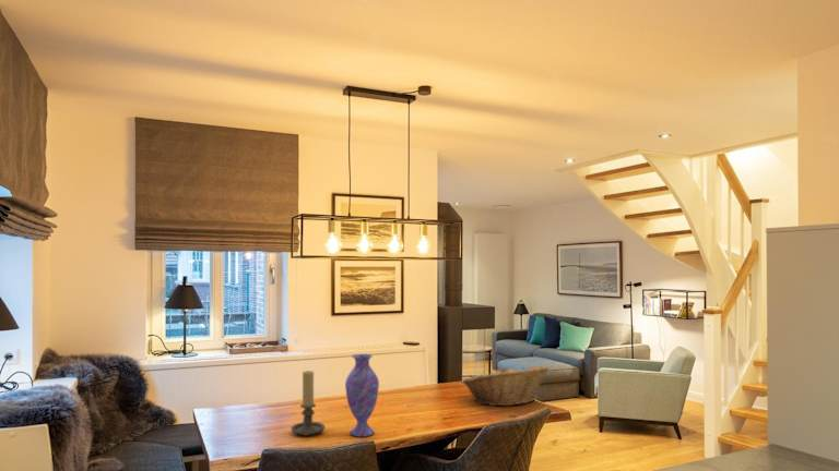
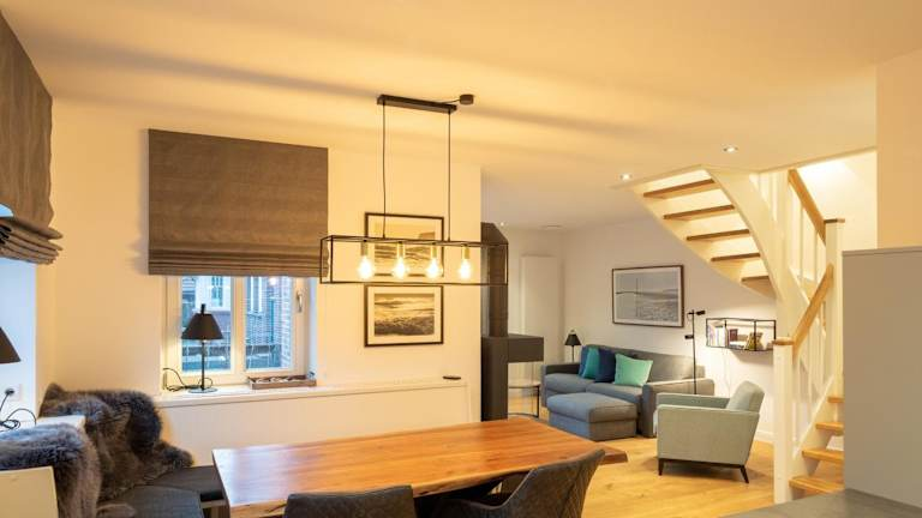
- fruit basket [461,364,550,407]
- vase [344,353,380,438]
- candle holder [291,370,326,436]
